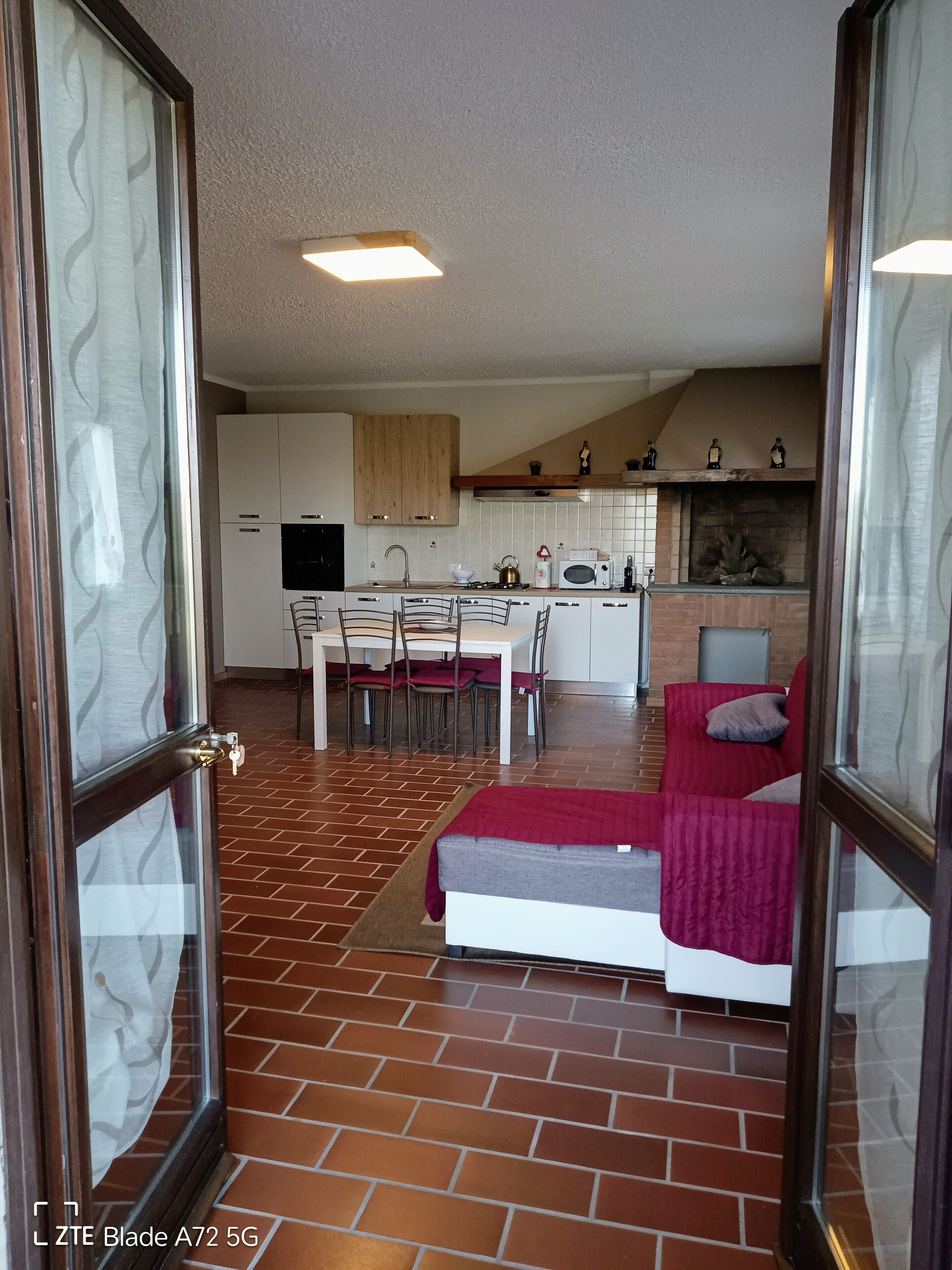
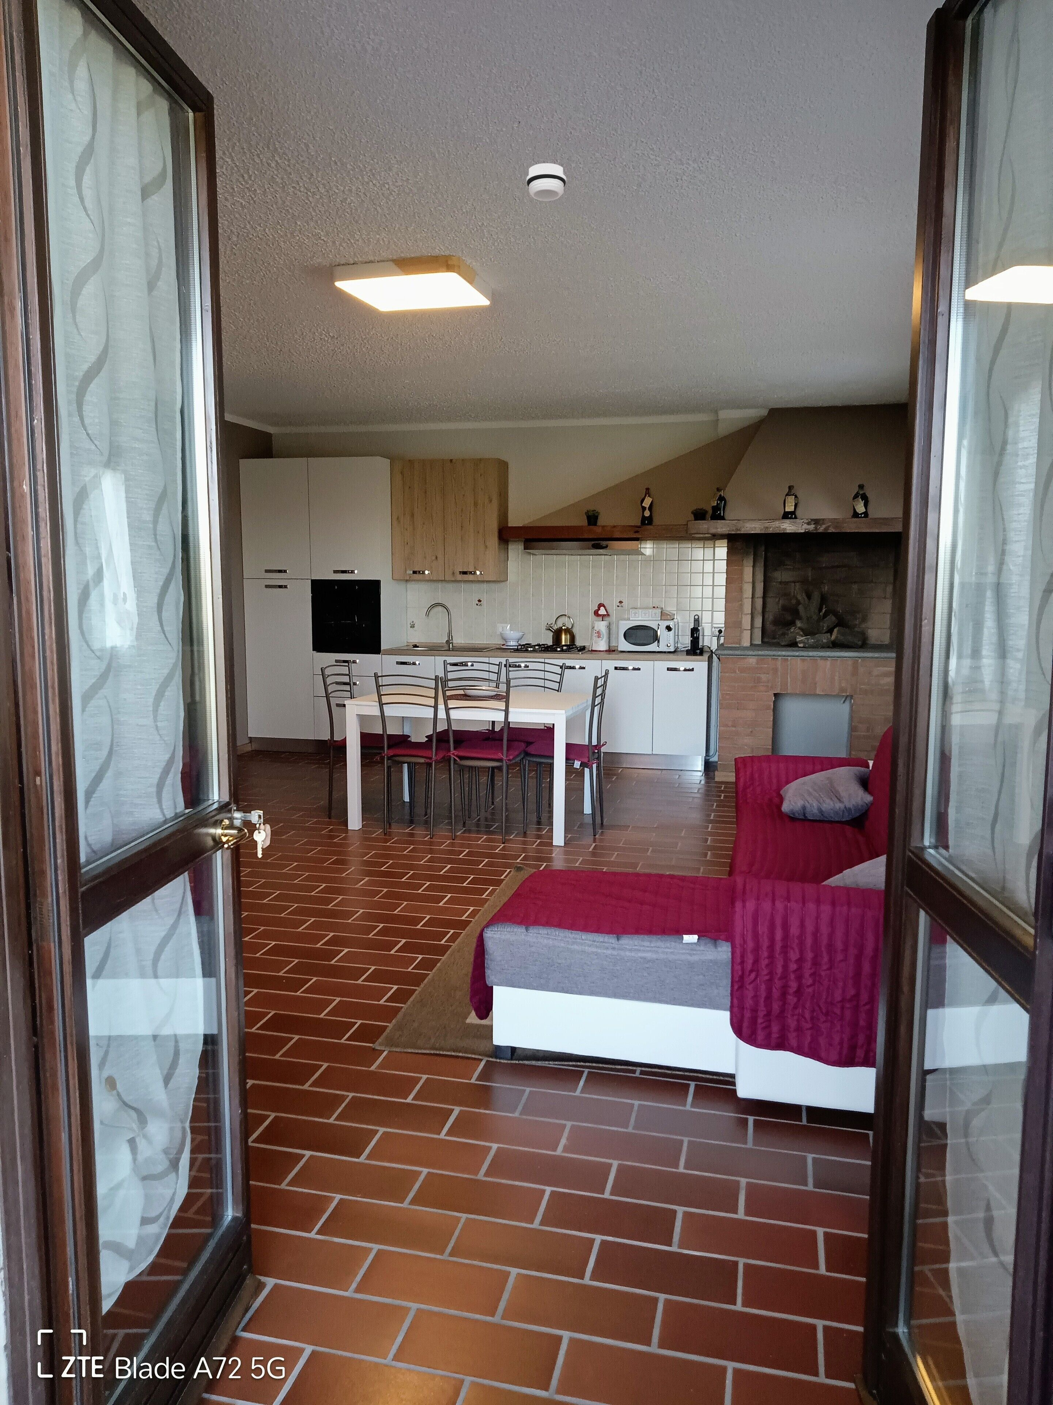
+ smoke detector [526,163,566,201]
